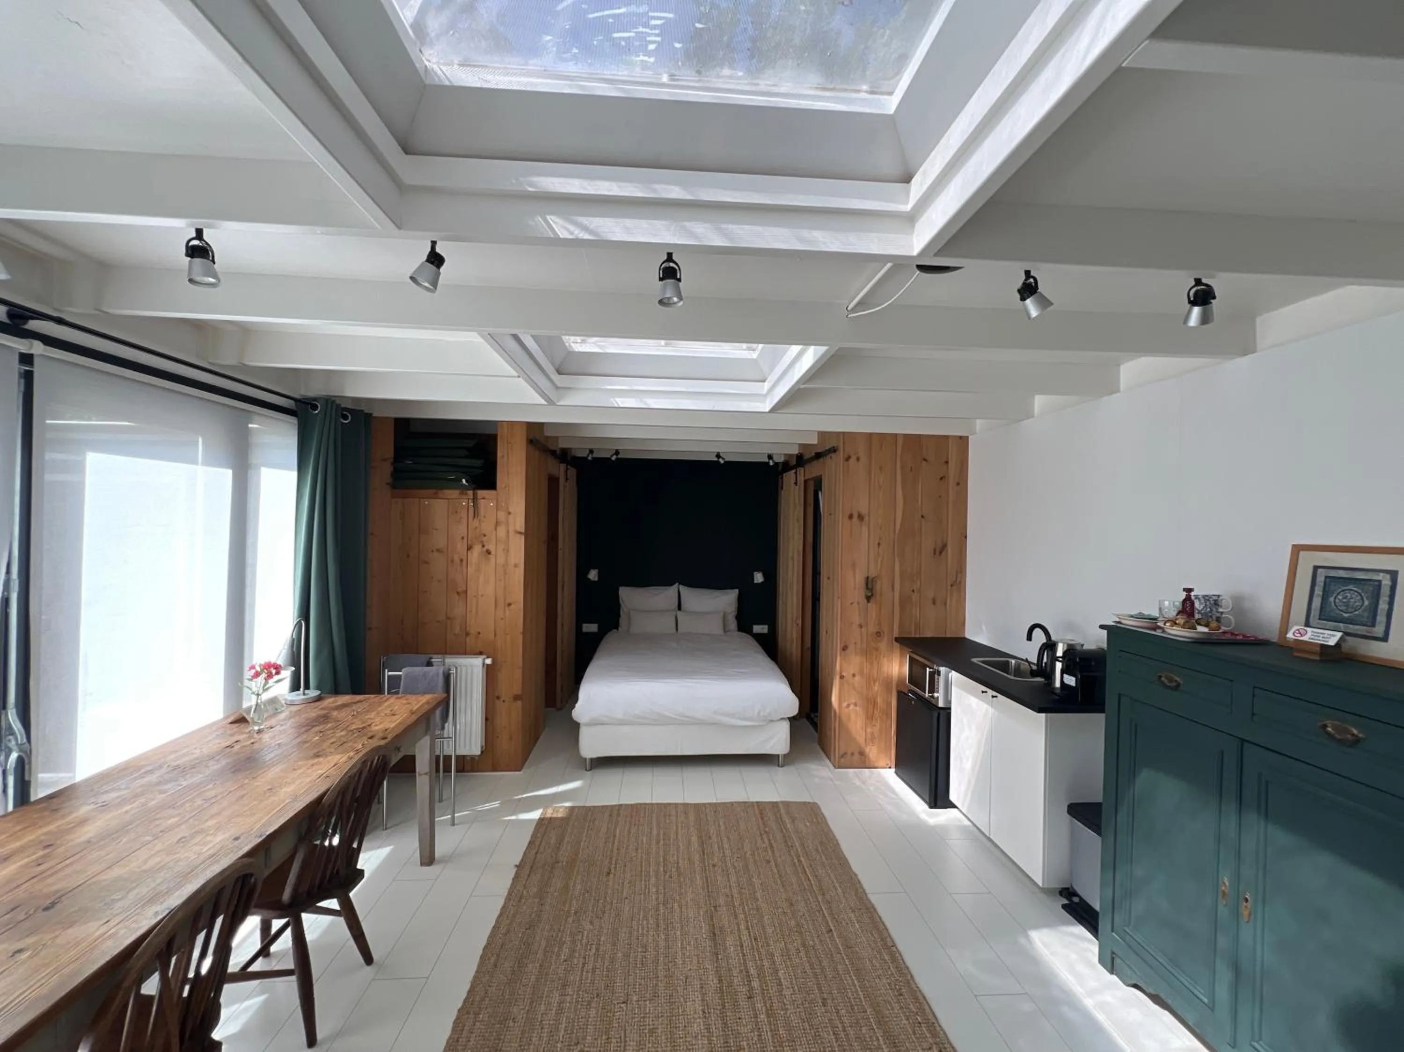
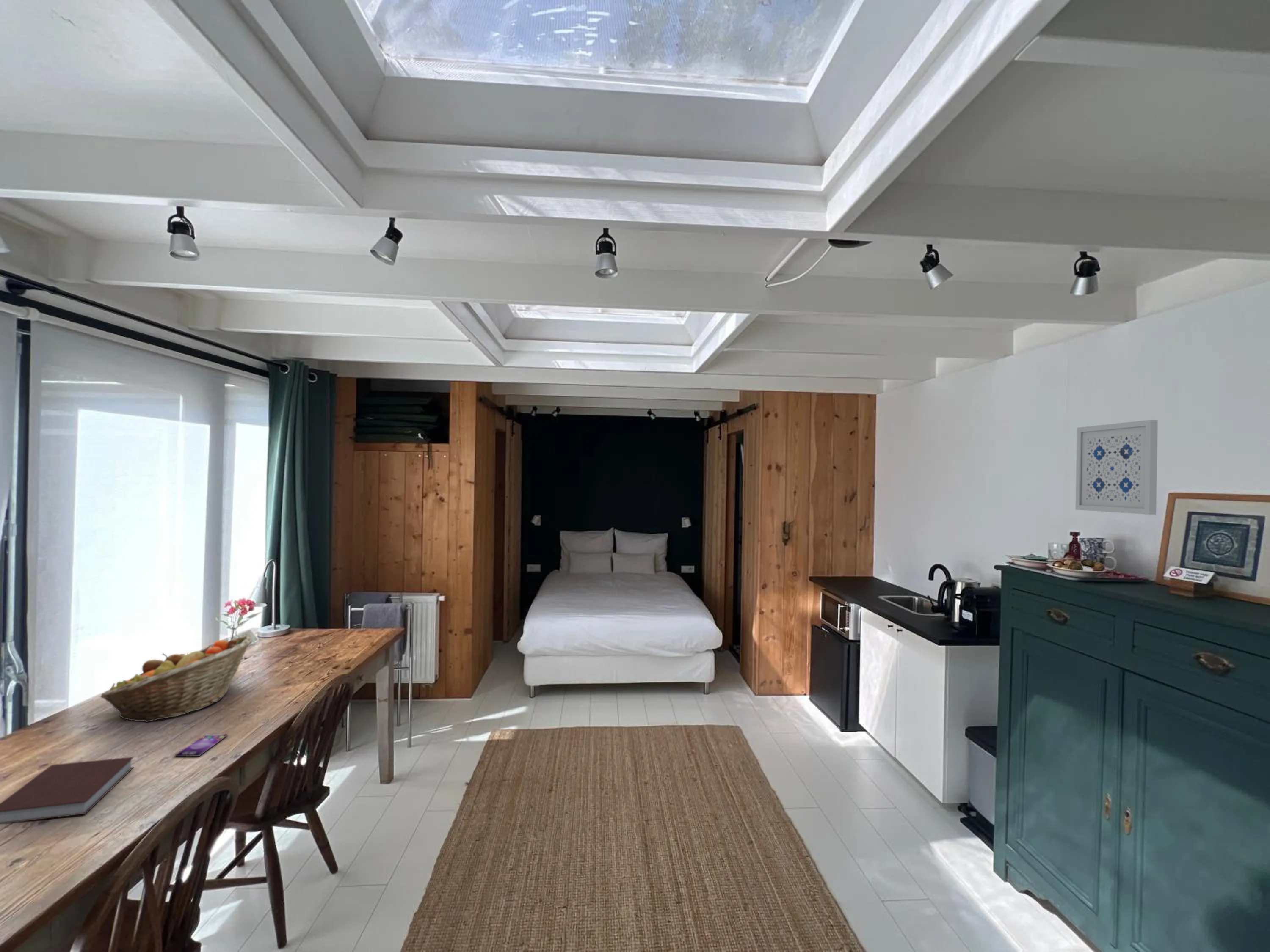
+ fruit basket [100,635,253,723]
+ smartphone [174,733,228,757]
+ notebook [0,757,135,825]
+ wall art [1075,419,1158,515]
